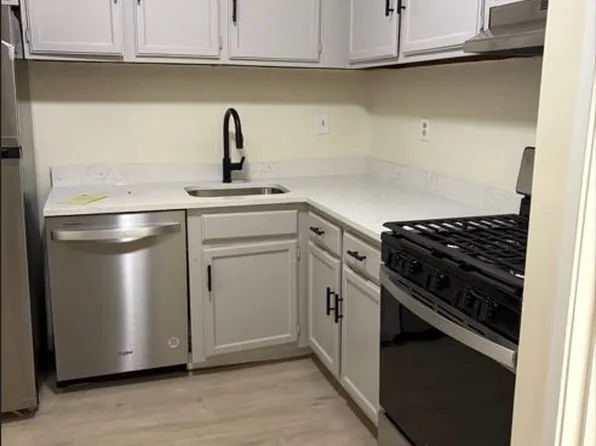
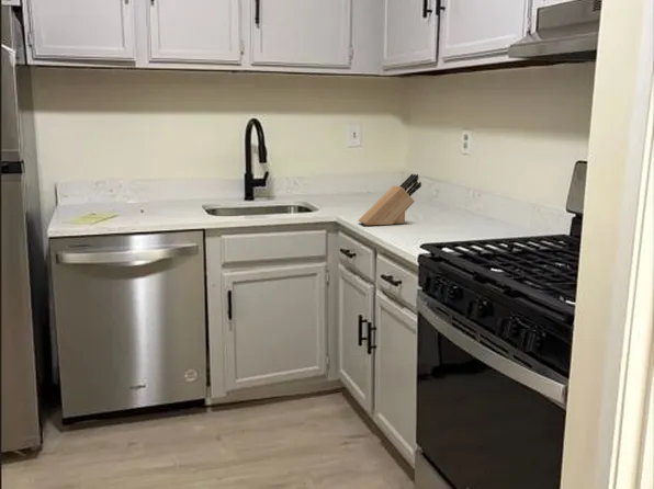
+ knife block [358,173,422,226]
